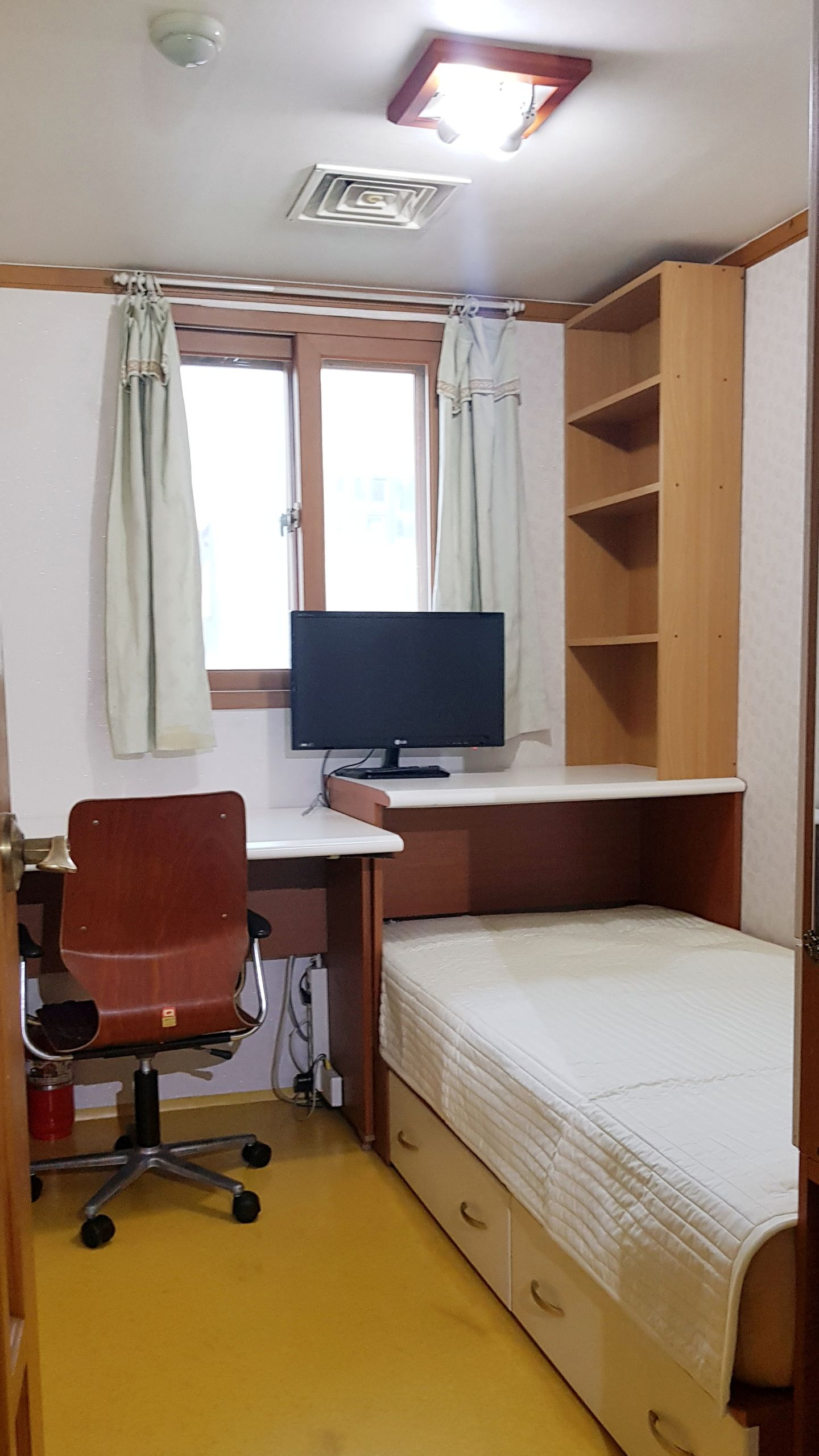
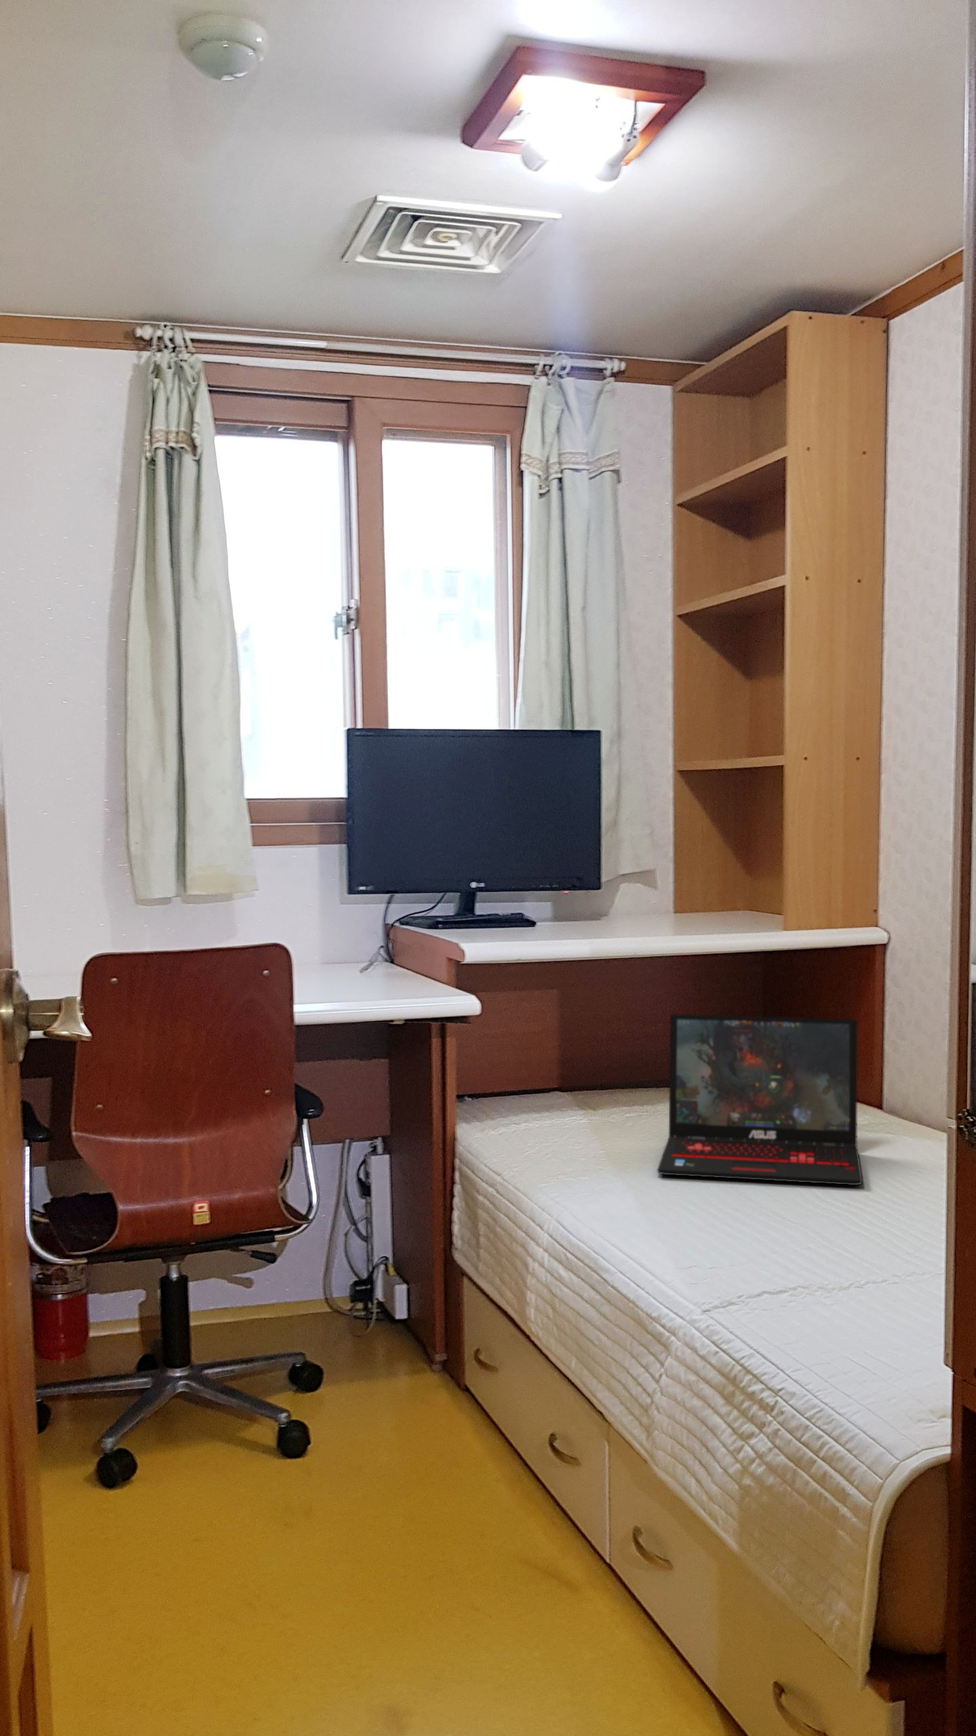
+ laptop [657,1013,863,1186]
